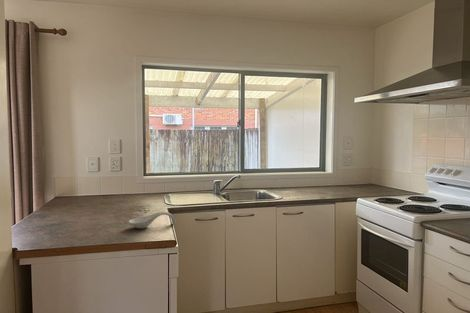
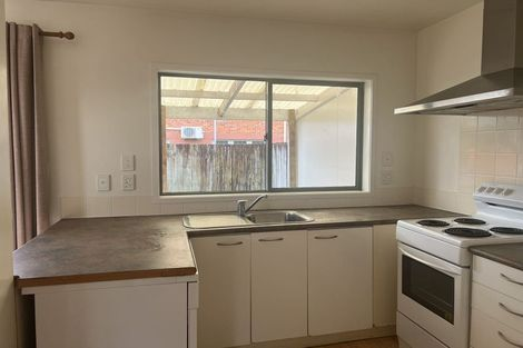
- spoon rest [128,211,177,229]
